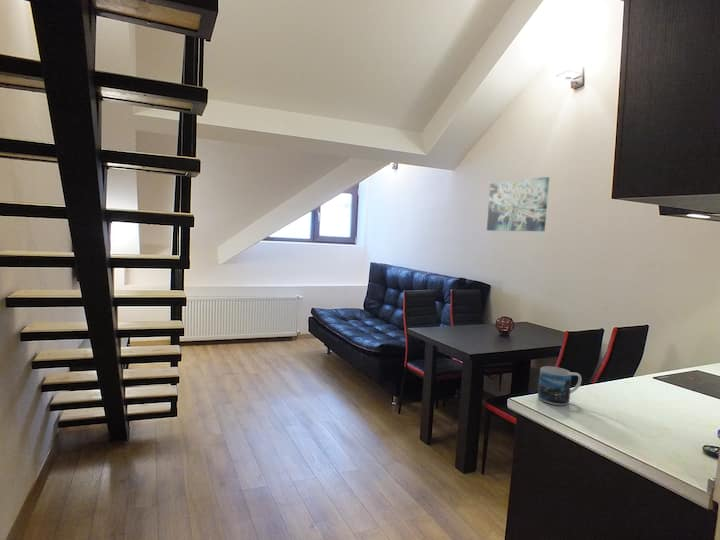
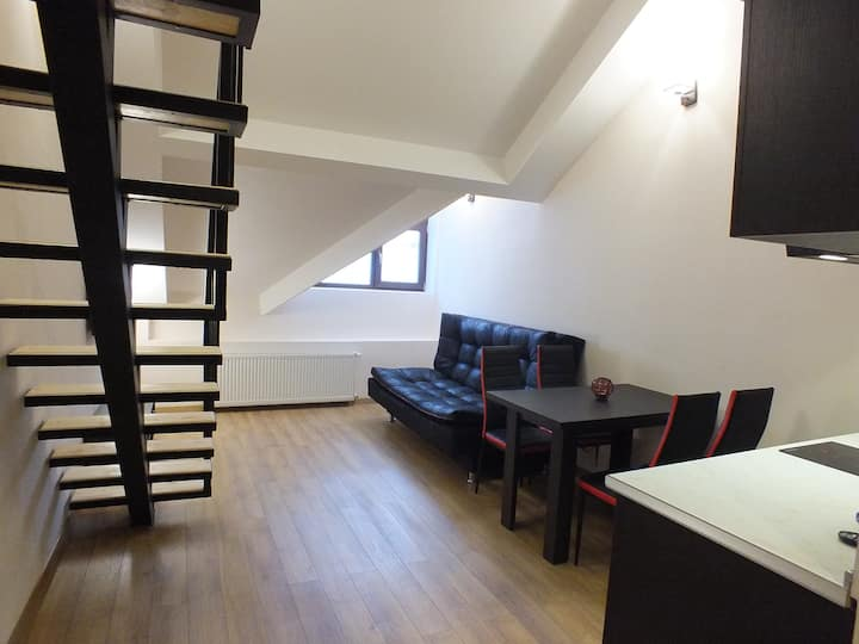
- wall art [486,176,550,232]
- mug [537,365,582,406]
